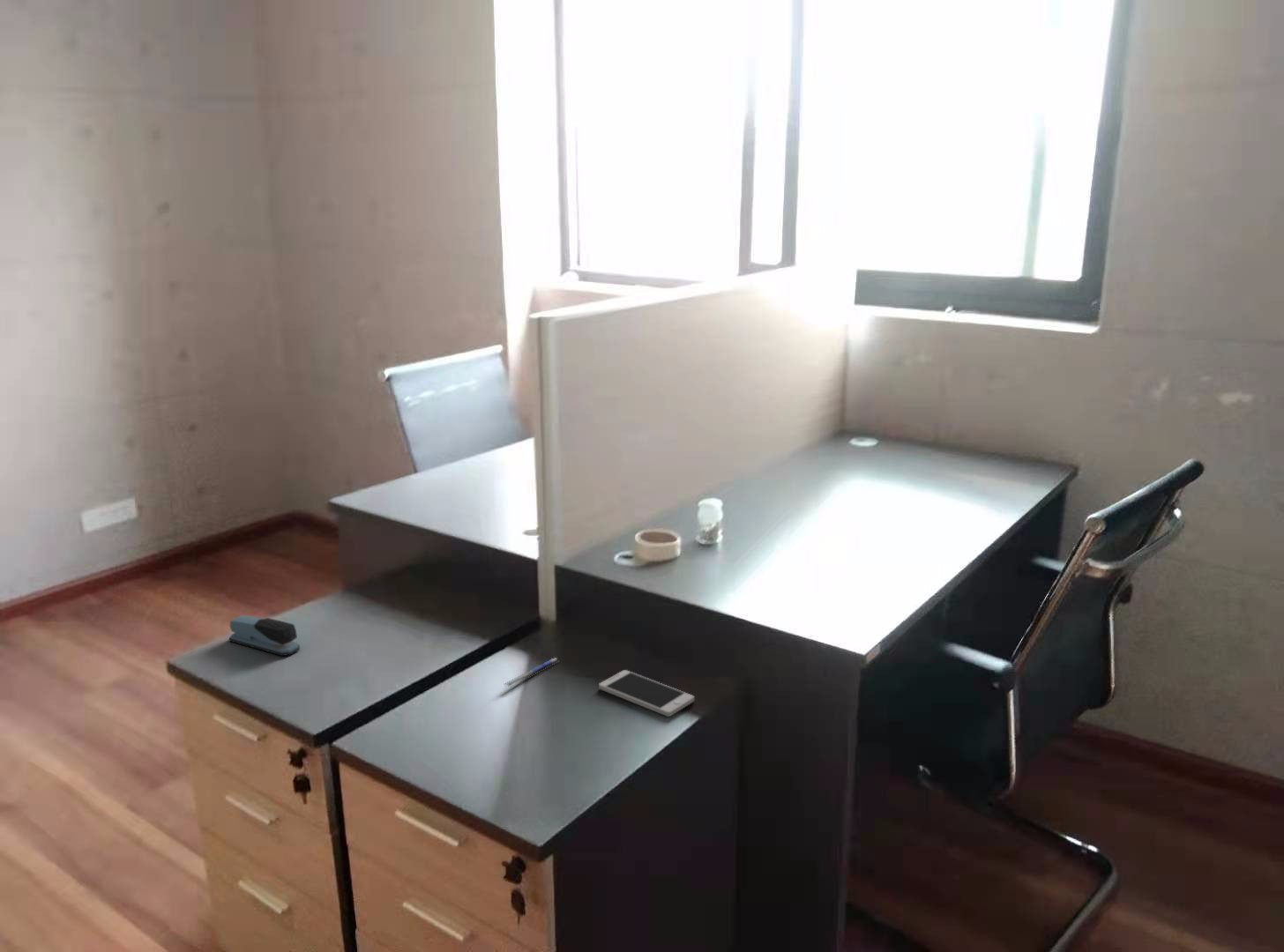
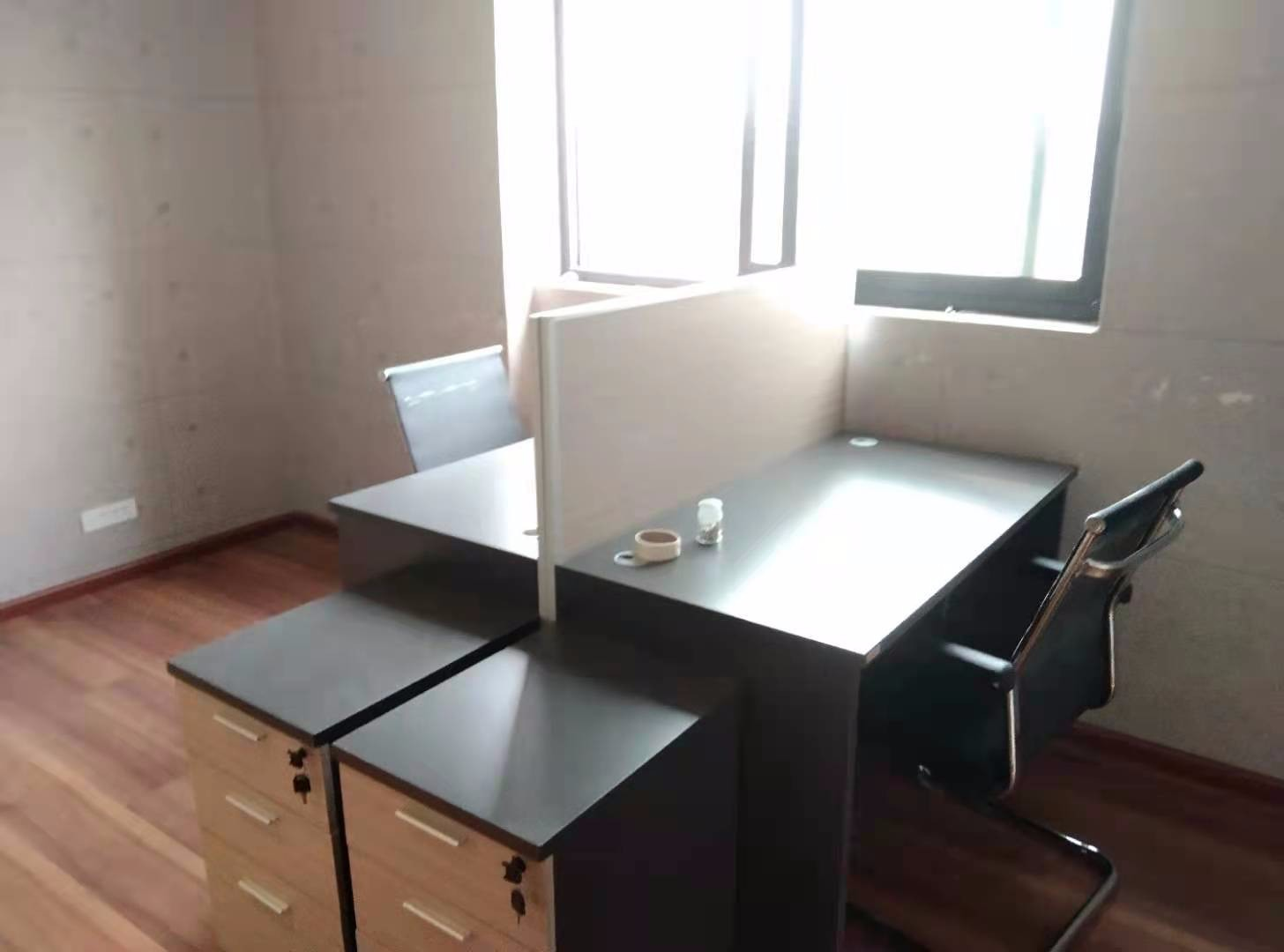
- pen [502,657,559,688]
- stapler [228,614,301,657]
- smartphone [598,669,695,718]
